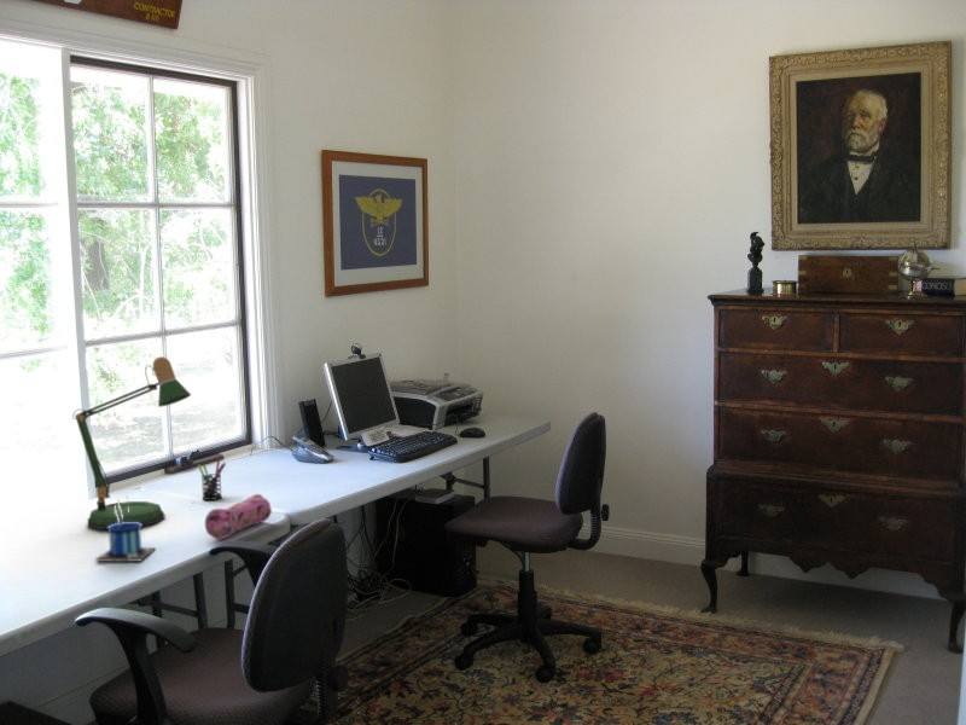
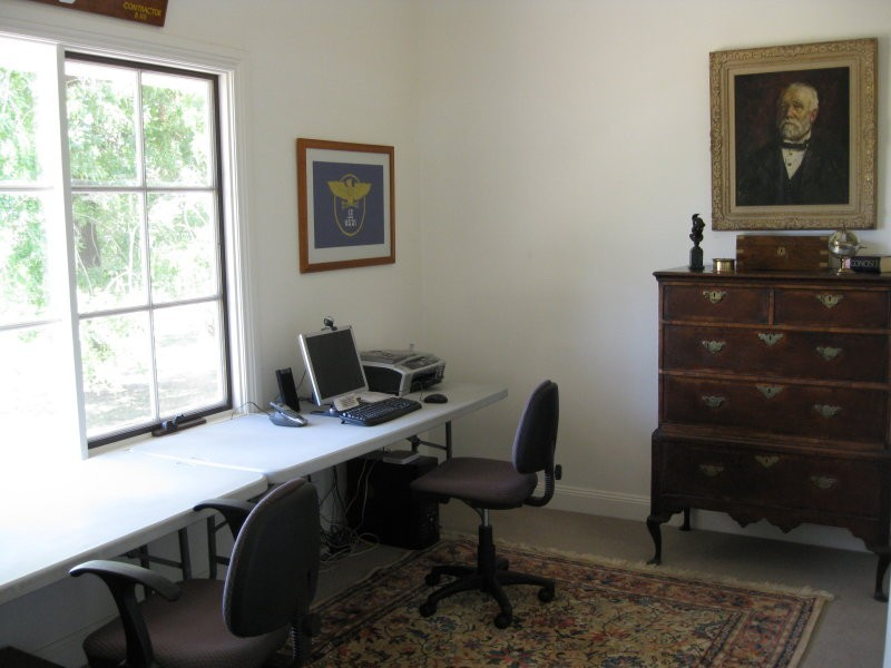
- mug [94,497,156,563]
- pen holder [197,457,227,501]
- pencil case [204,493,273,540]
- desk lamp [71,355,192,530]
